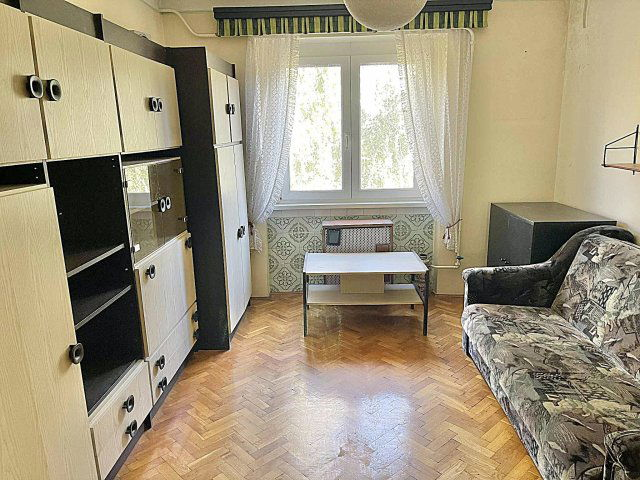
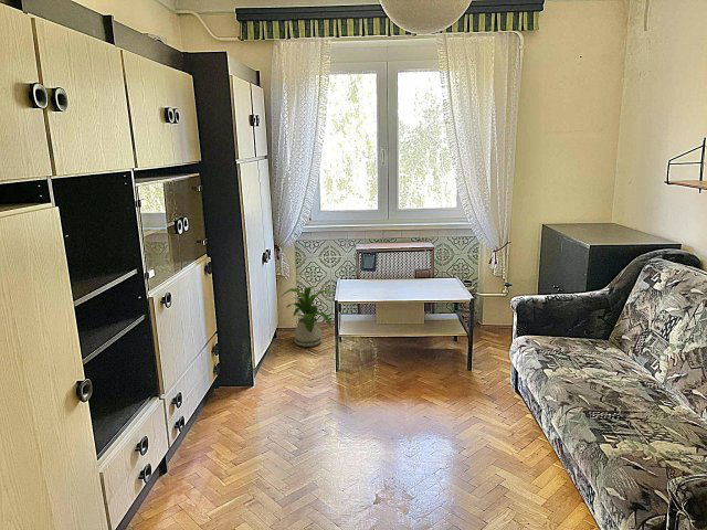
+ house plant [281,285,336,348]
